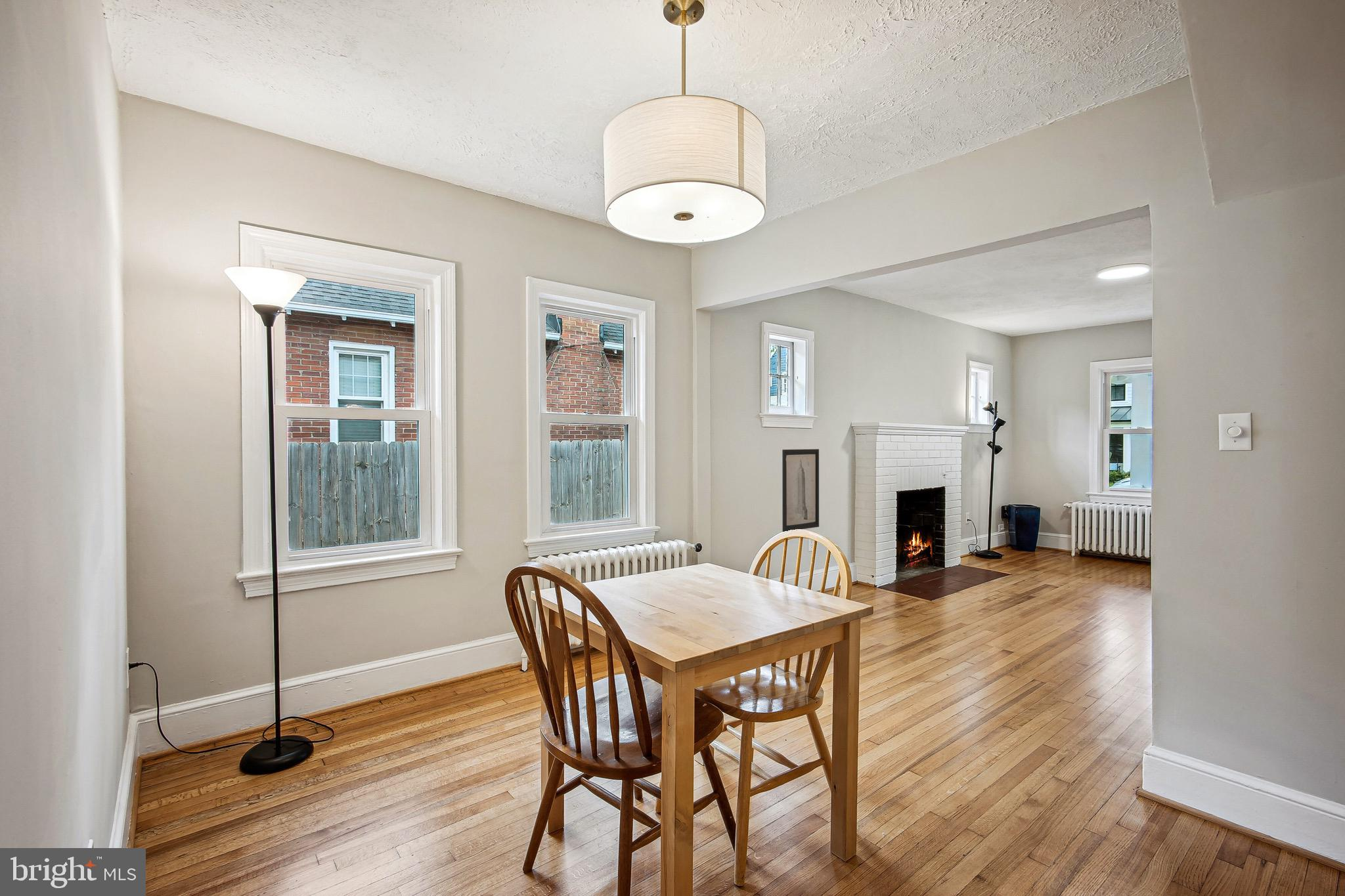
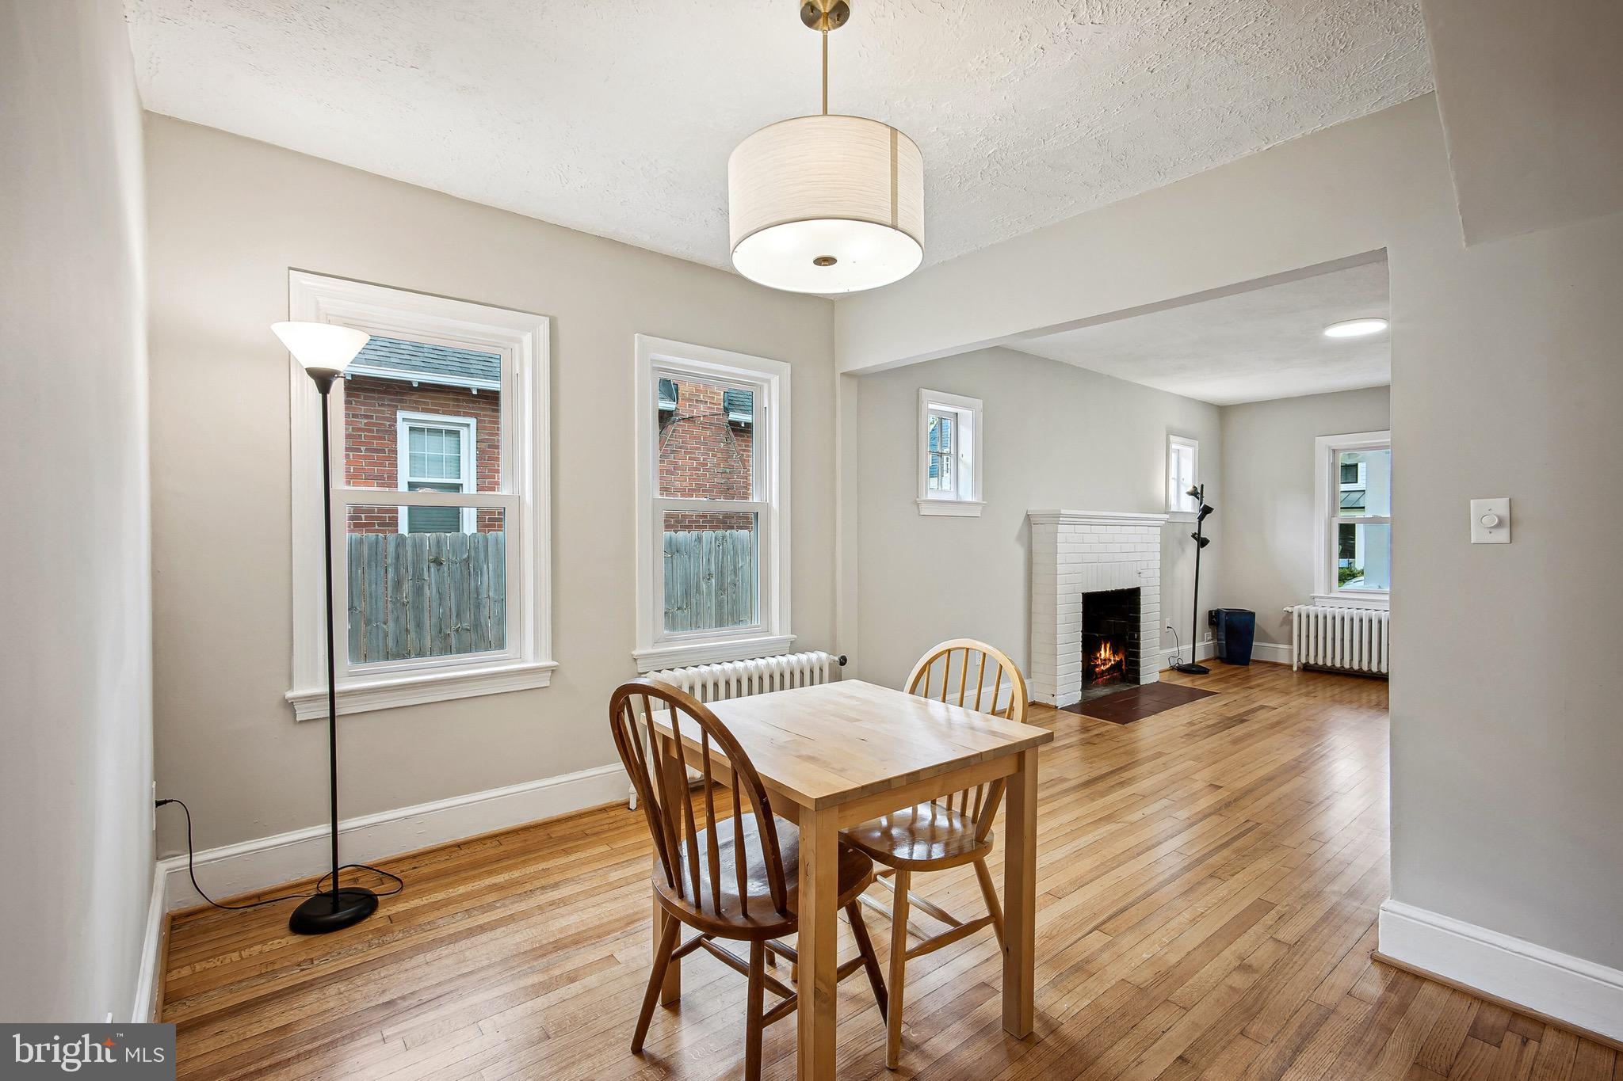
- wall art [782,448,820,532]
